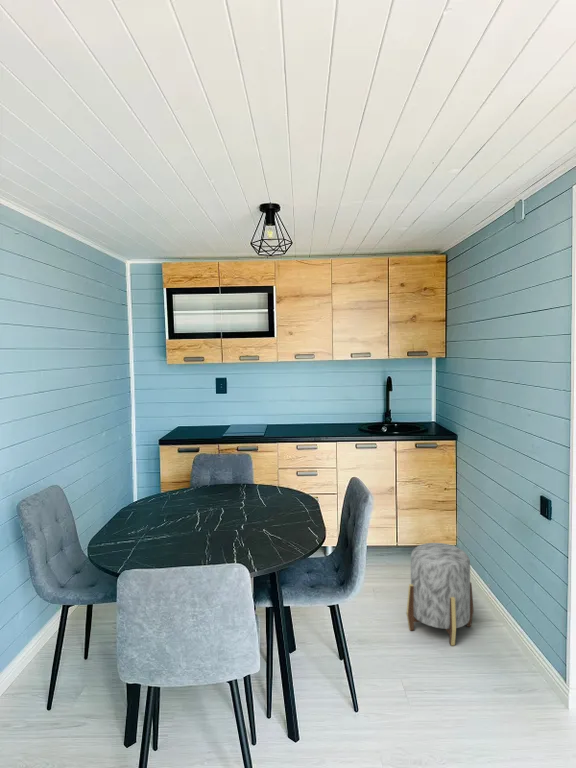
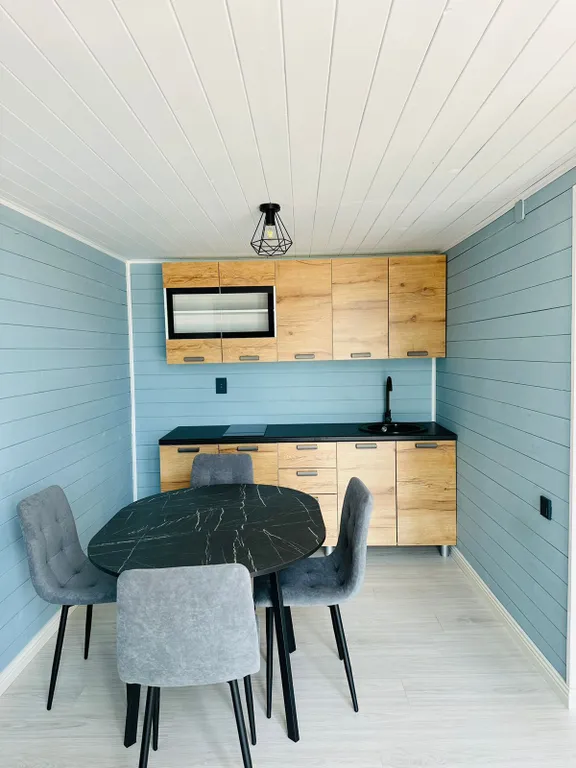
- stool [406,542,475,647]
